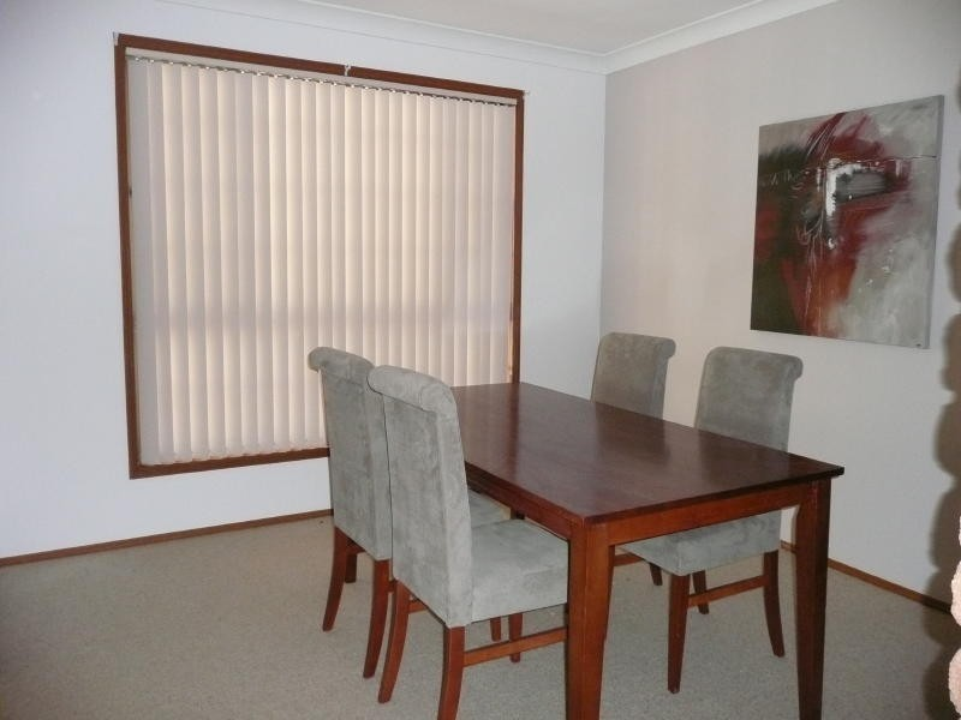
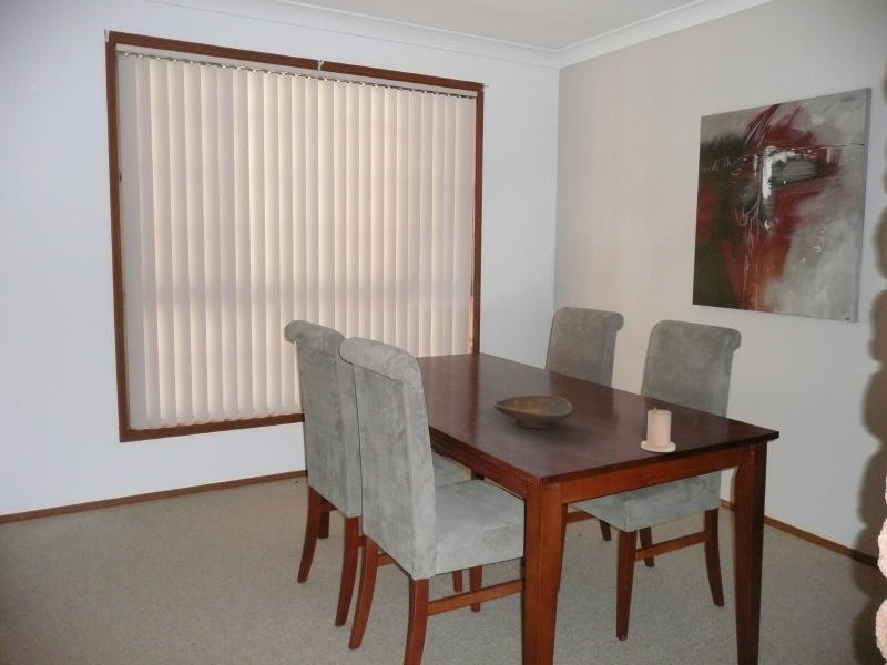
+ candle [640,407,676,453]
+ decorative bowl [492,393,573,429]
